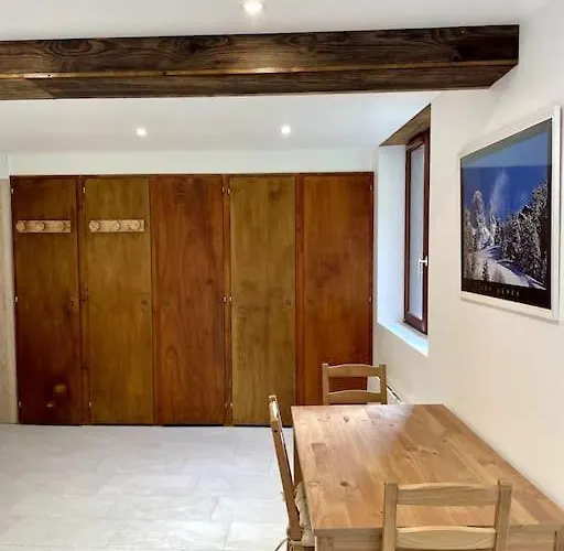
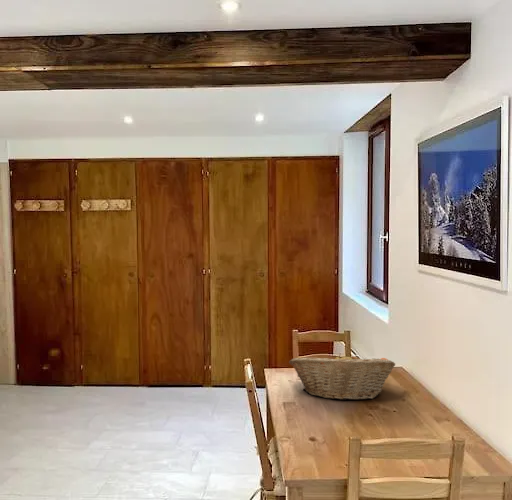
+ fruit basket [288,354,396,401]
